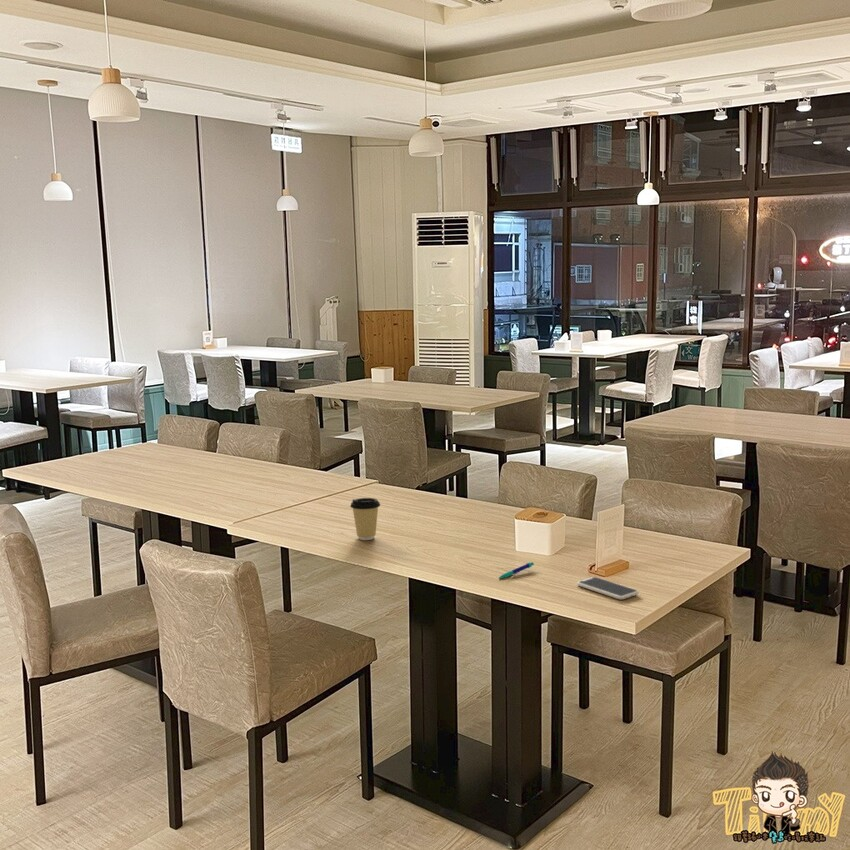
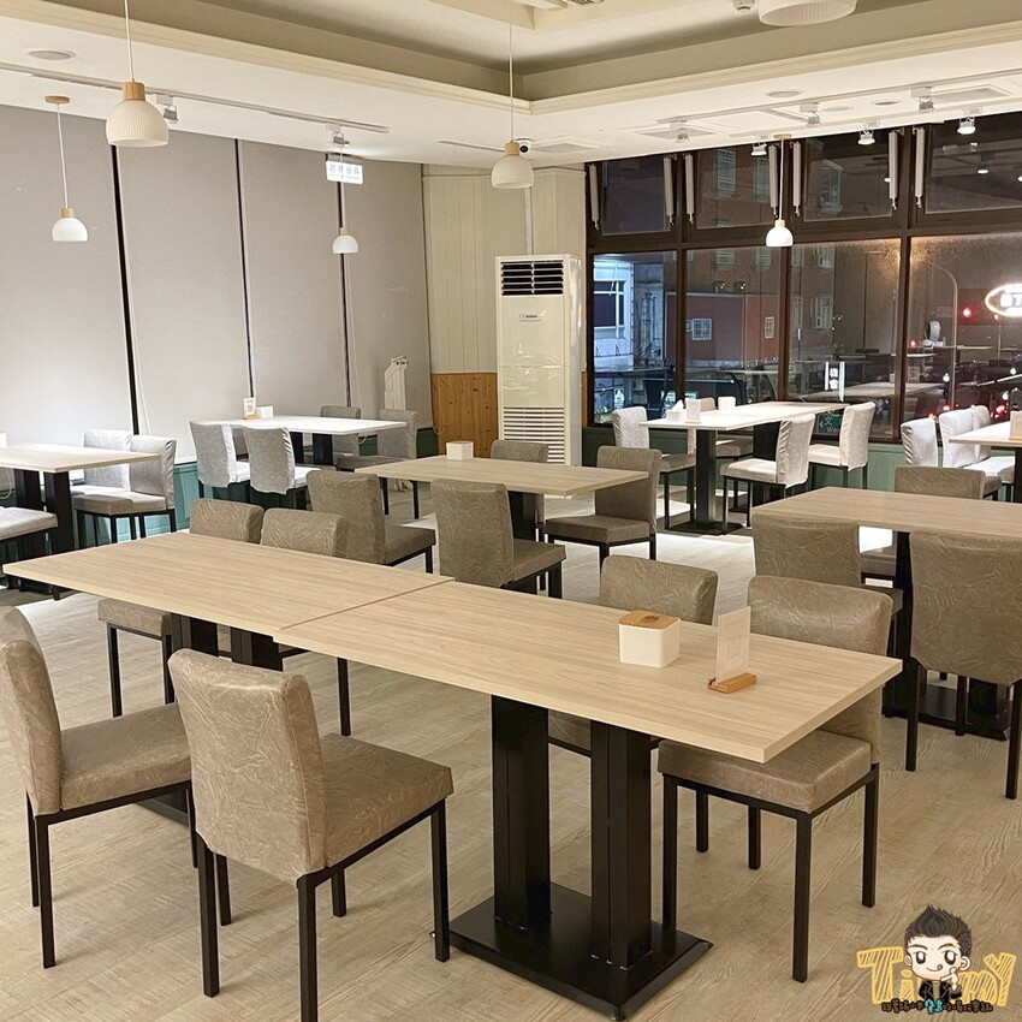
- coffee cup [349,497,381,541]
- smartphone [576,576,640,600]
- pen [497,561,535,580]
